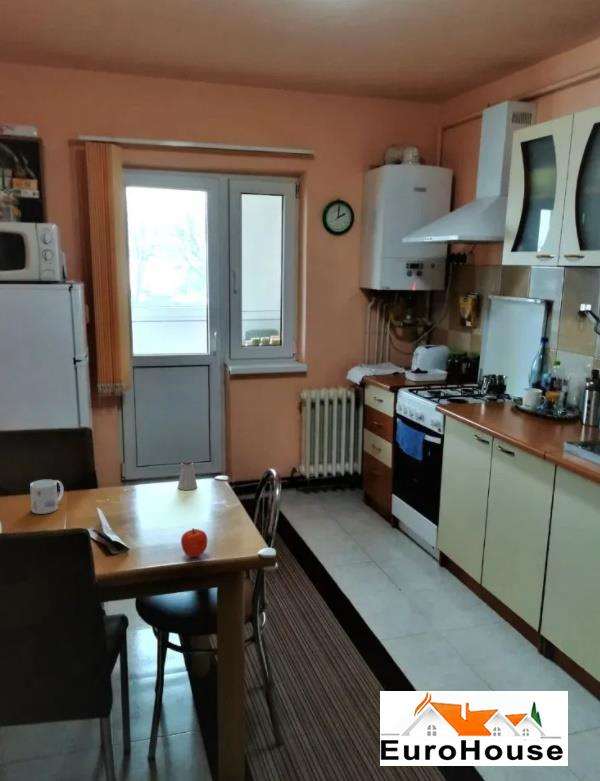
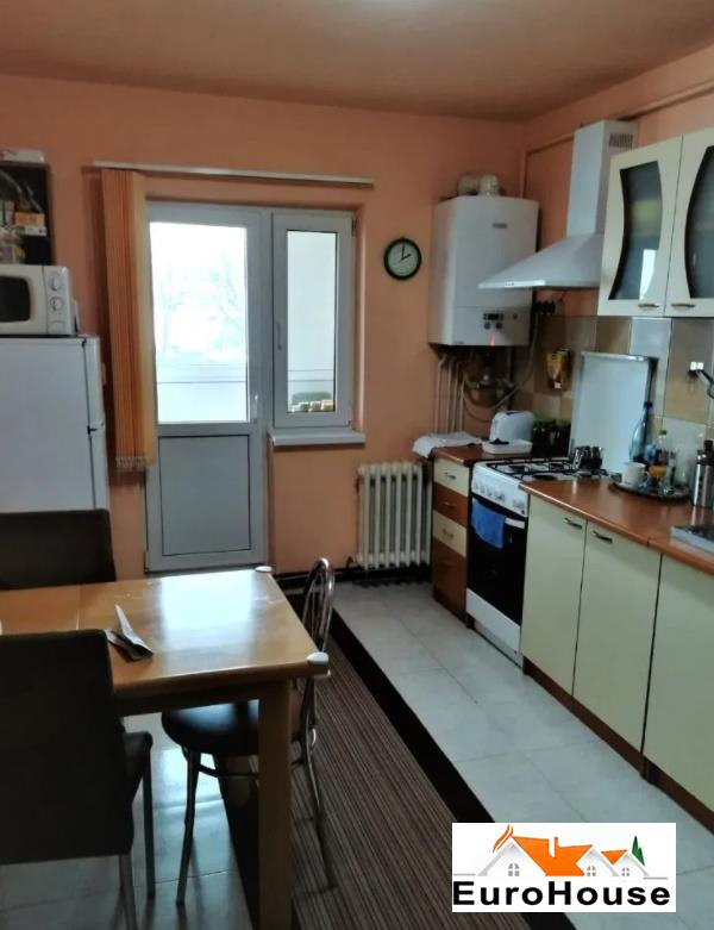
- mug [29,479,65,515]
- fruit [180,527,208,558]
- saltshaker [177,459,198,491]
